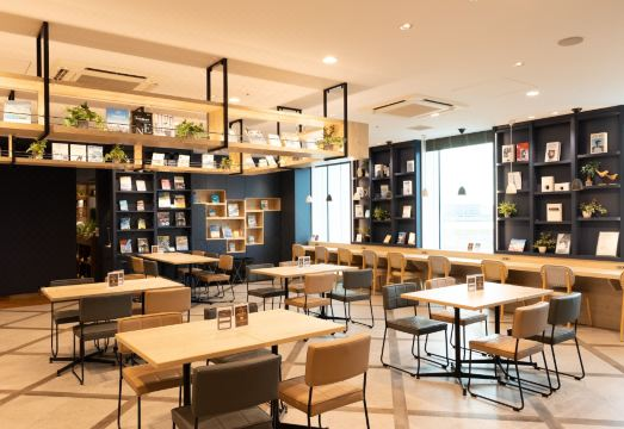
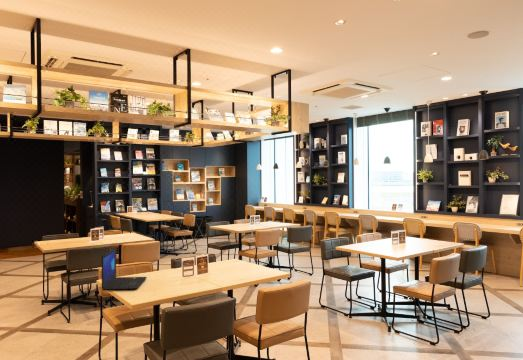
+ laptop [101,247,148,292]
